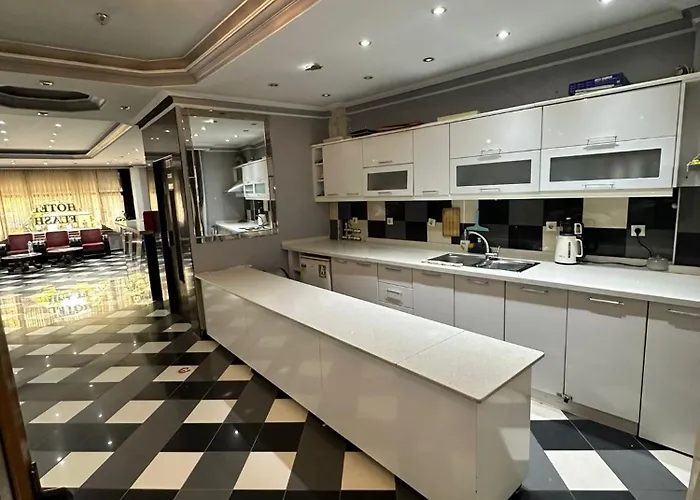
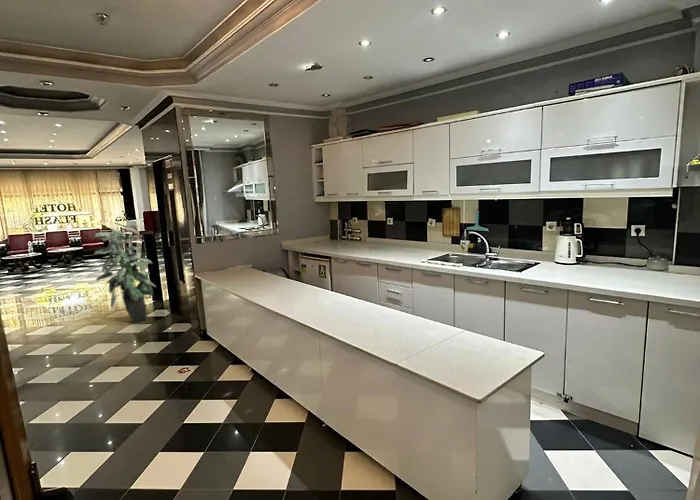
+ indoor plant [92,224,157,324]
